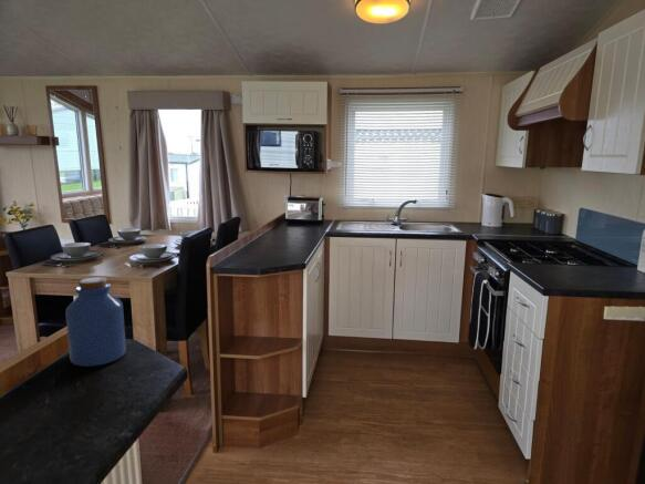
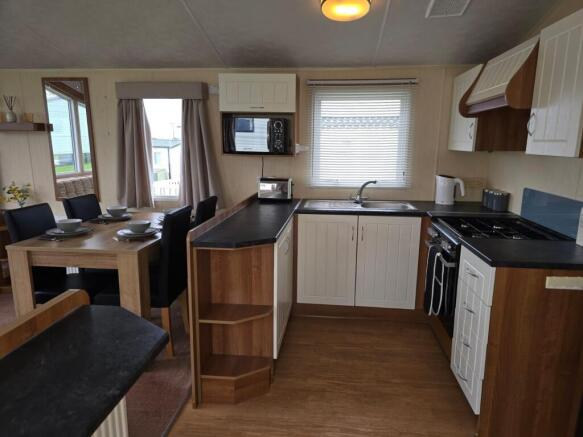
- jar [64,276,127,368]
